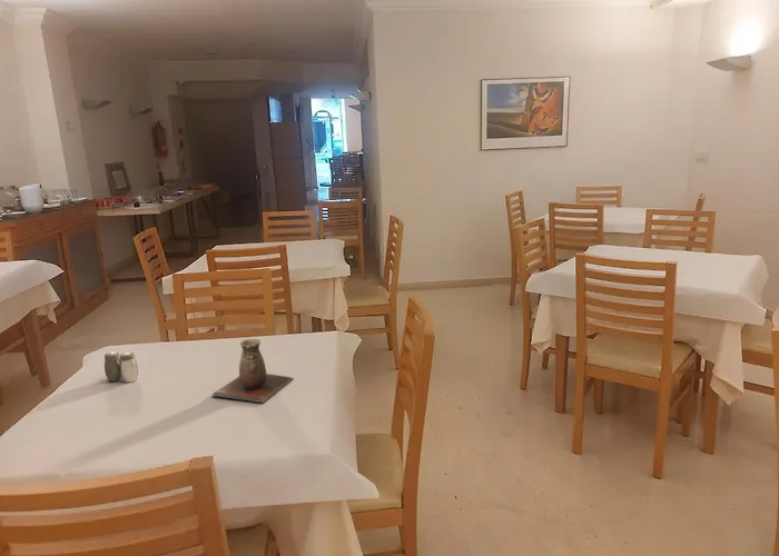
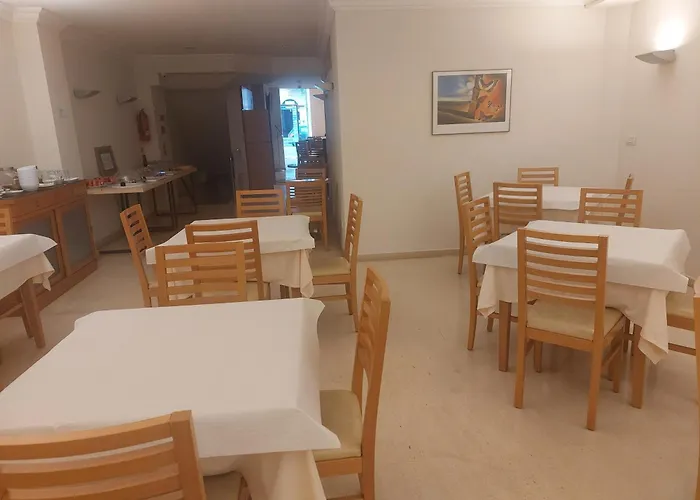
- salt and pepper shaker [103,350,139,384]
- decorative vase [210,338,295,404]
